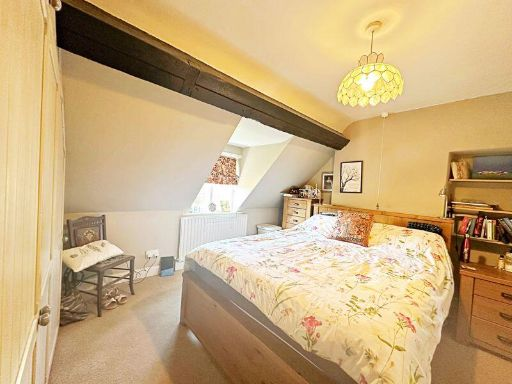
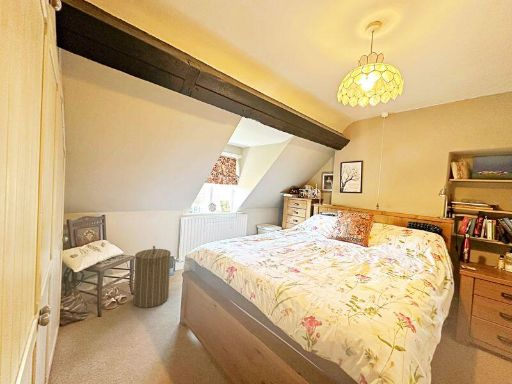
+ laundry hamper [133,245,172,309]
